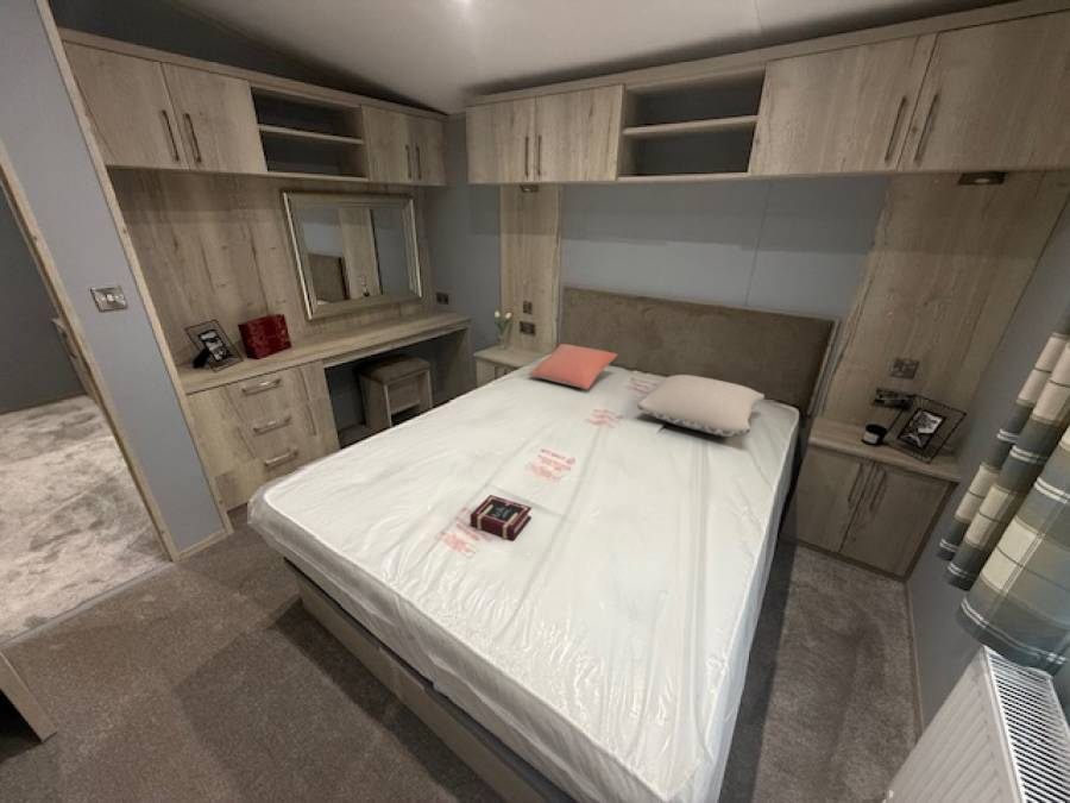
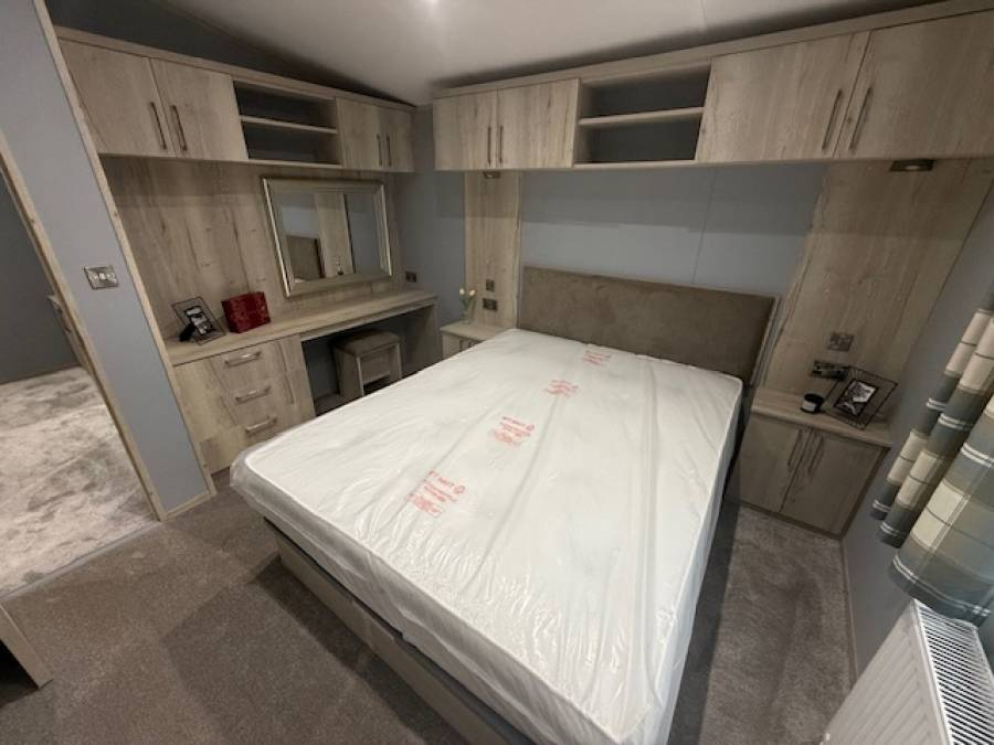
- pillow [527,343,618,390]
- book [468,494,533,541]
- pillow [636,374,766,438]
